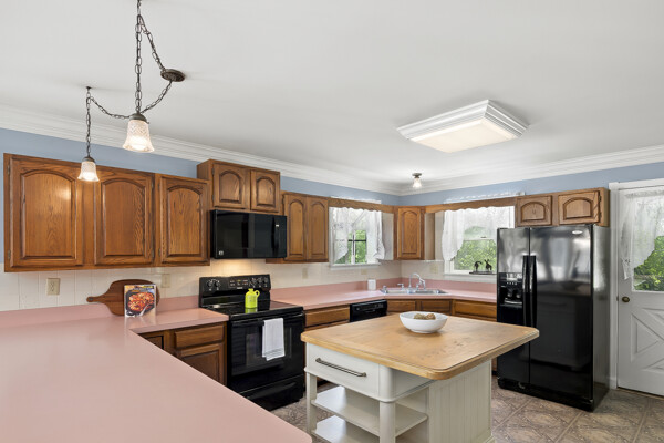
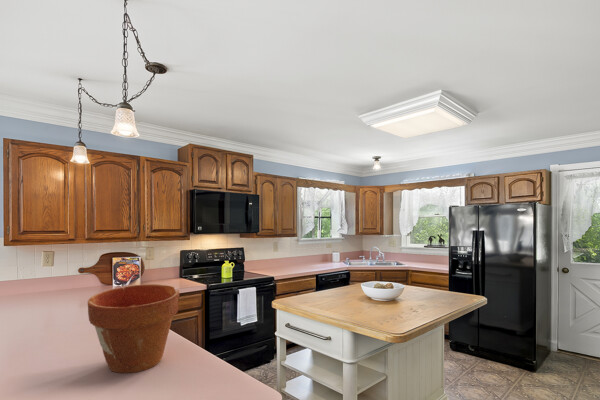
+ flower pot [87,283,180,374]
